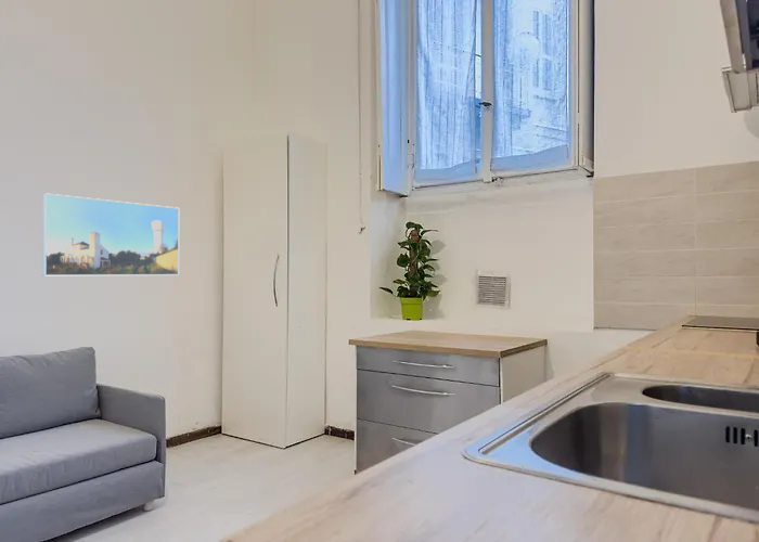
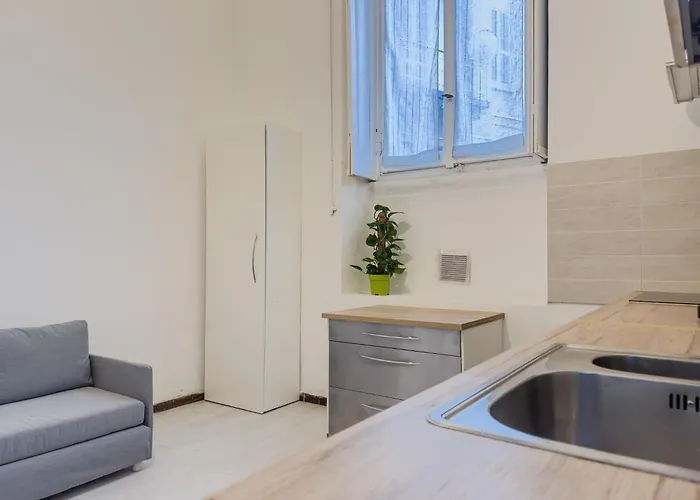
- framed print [41,192,180,276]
